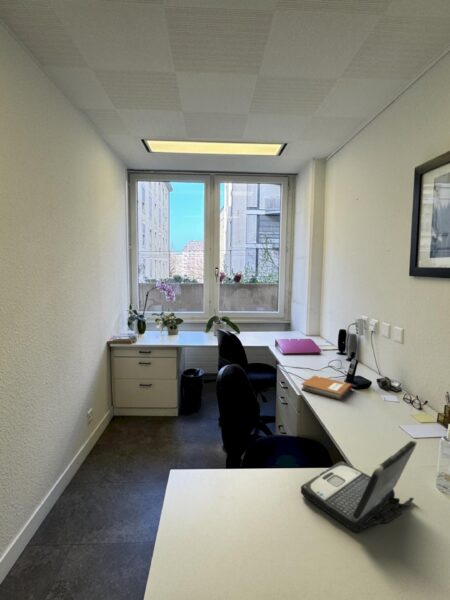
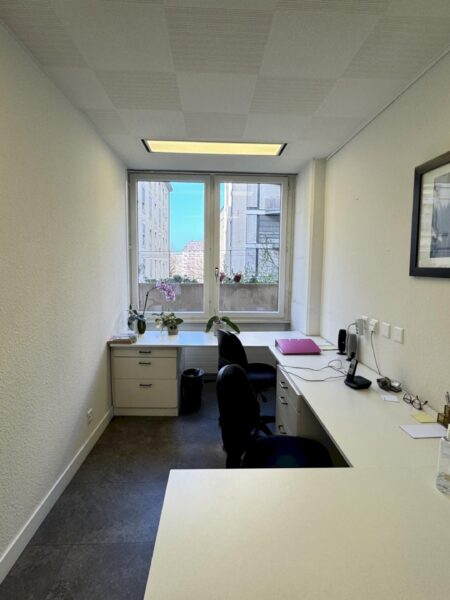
- laptop [300,439,418,533]
- notebook [300,375,353,401]
